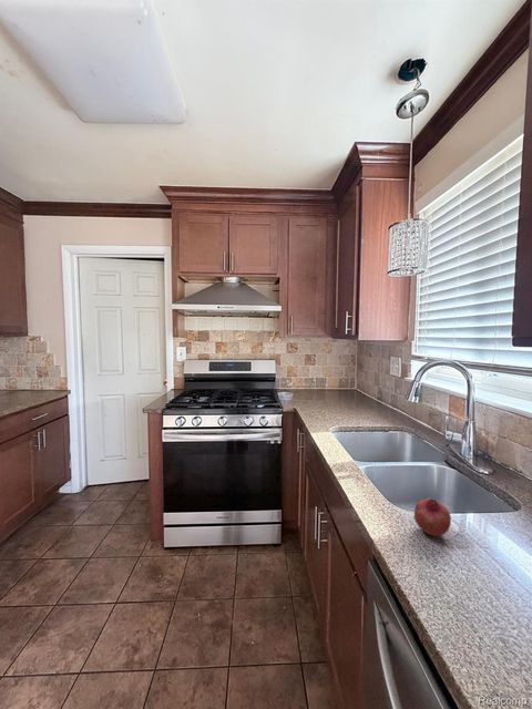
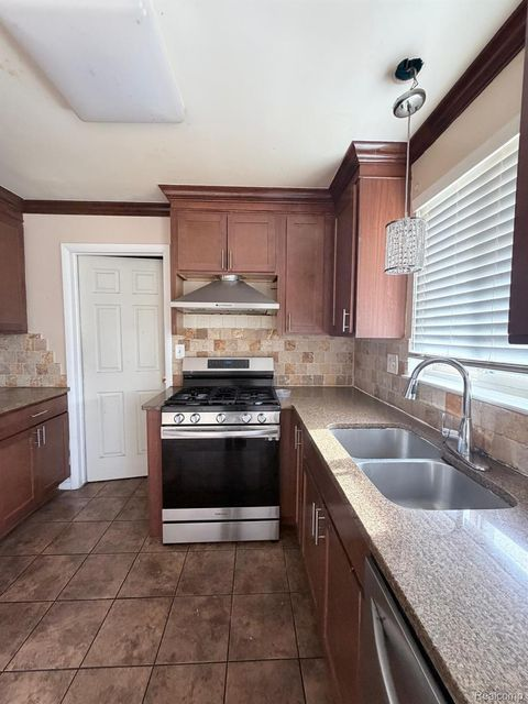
- fruit [413,497,452,537]
